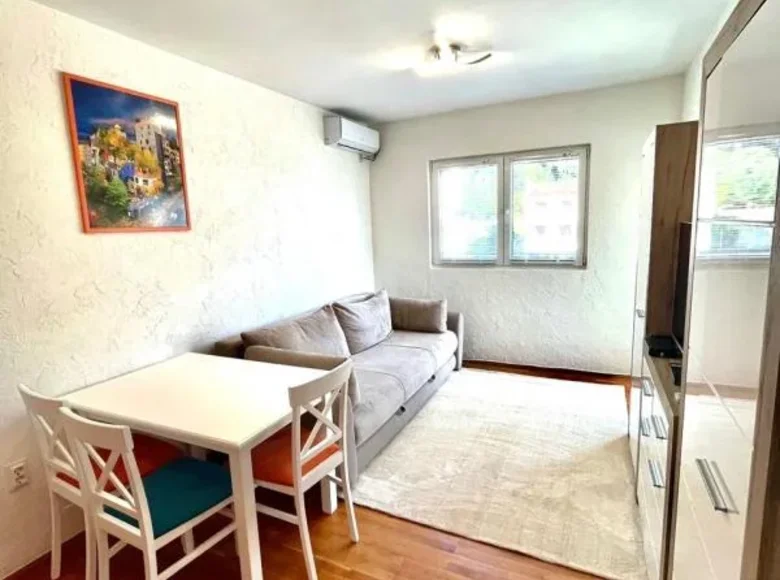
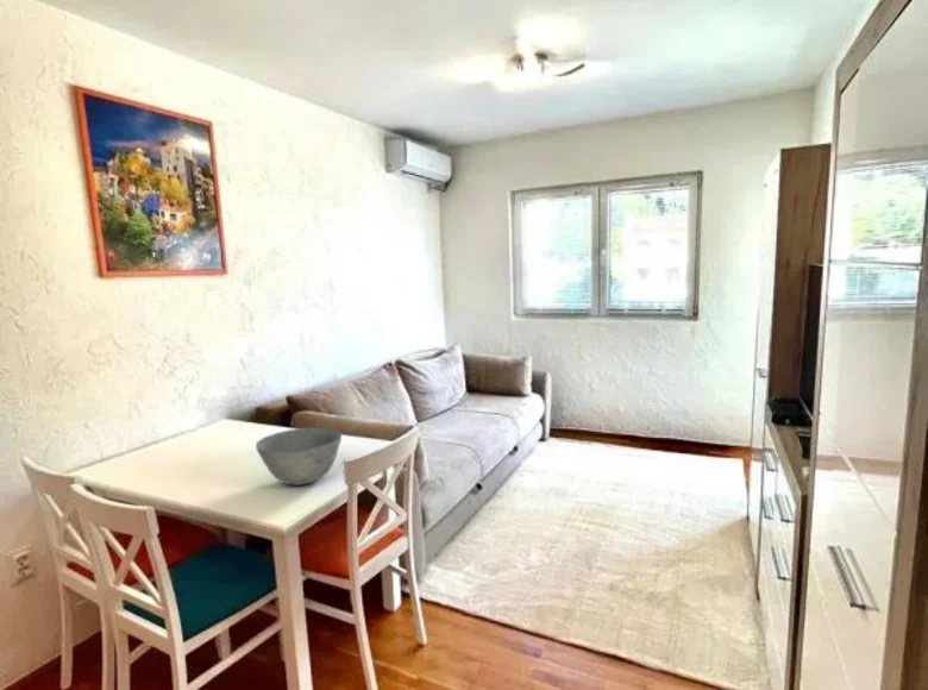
+ bowl [255,426,343,487]
